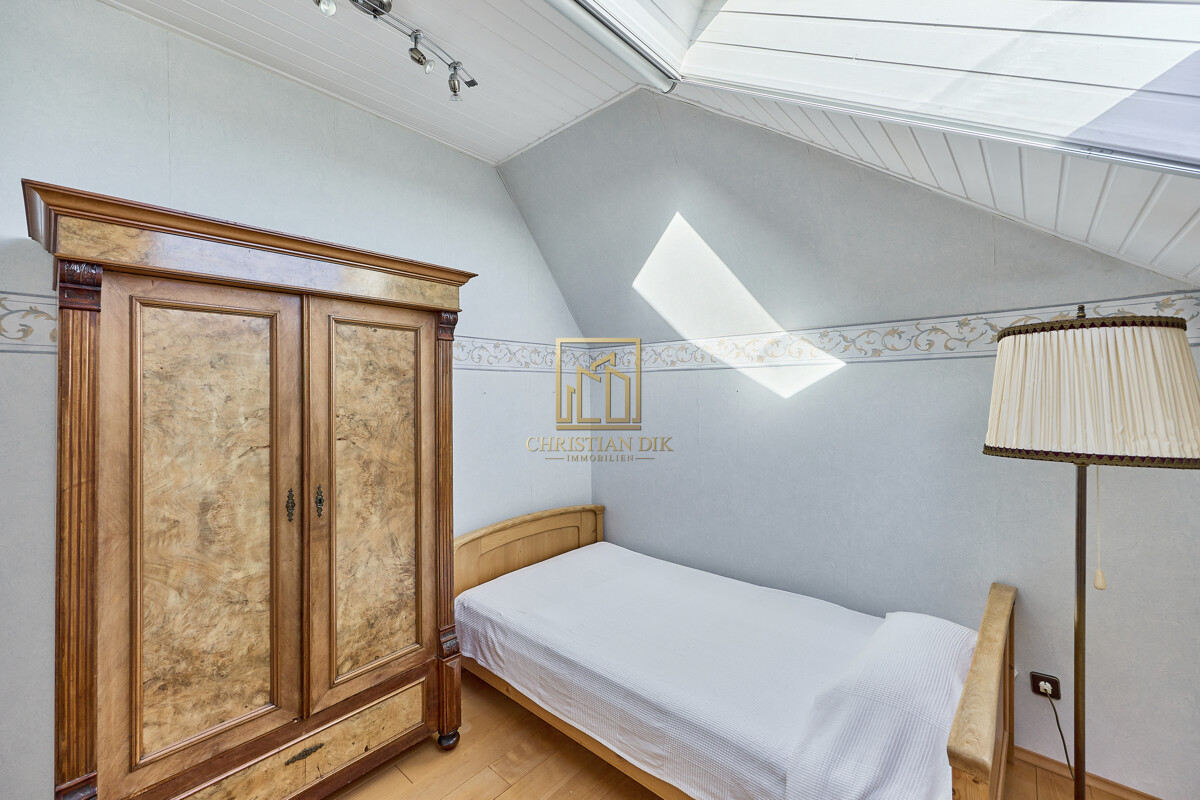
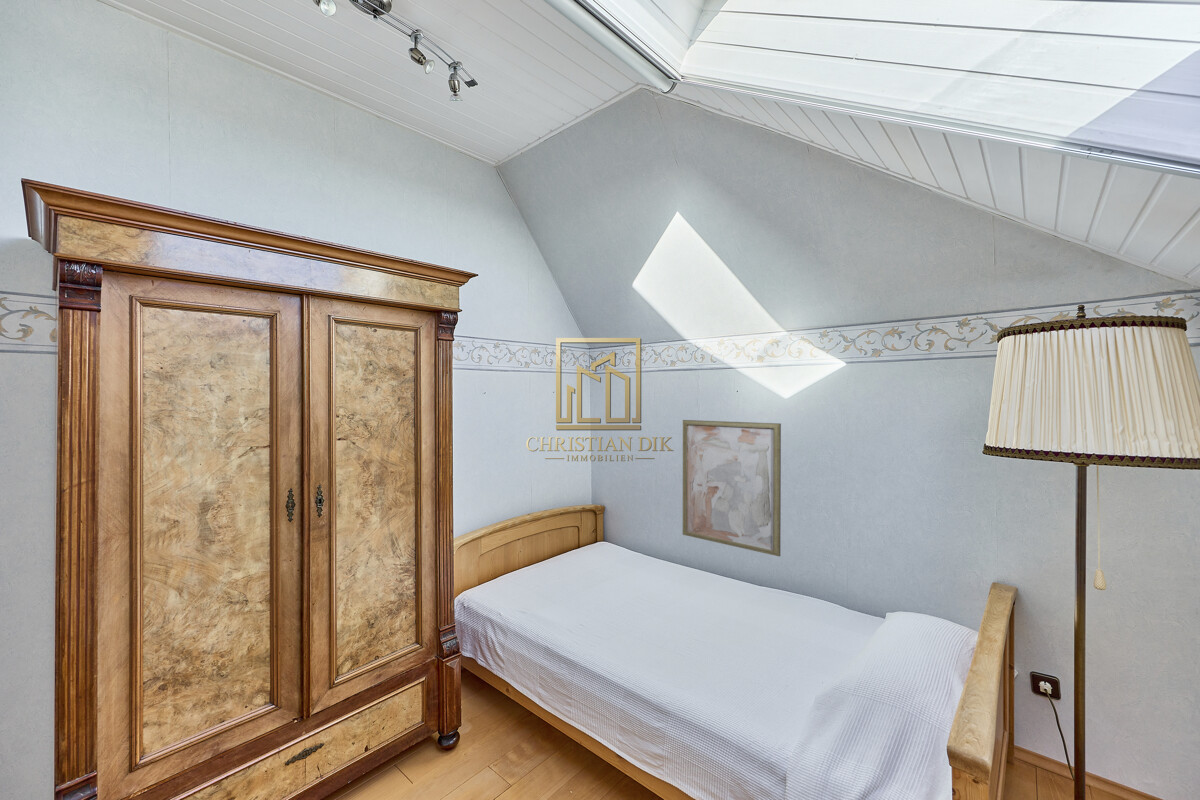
+ wall art [682,419,782,557]
